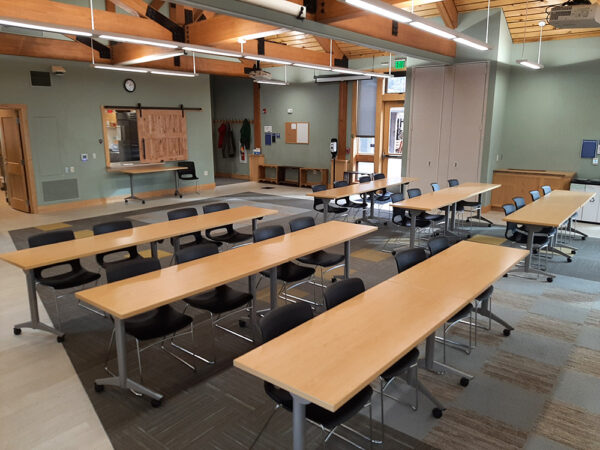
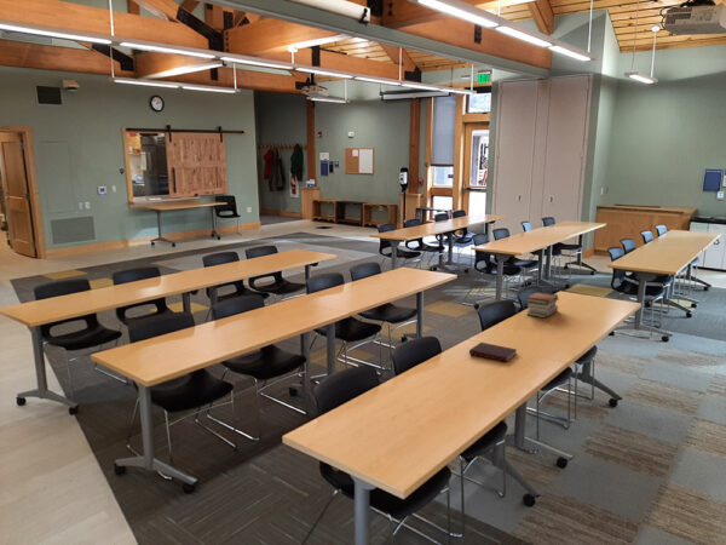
+ book stack [524,291,560,320]
+ notebook [468,342,518,363]
